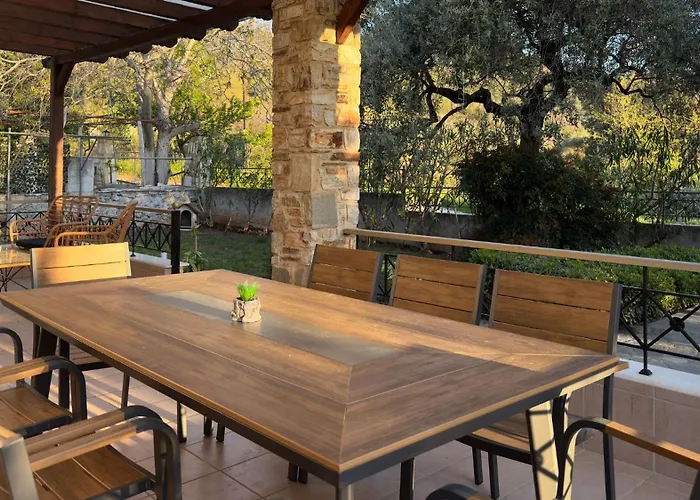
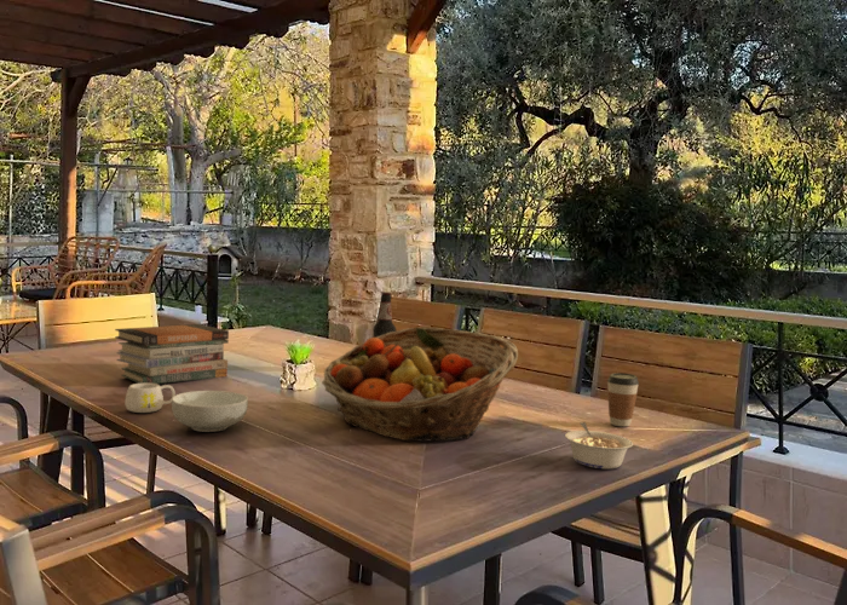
+ book stack [114,323,230,385]
+ mug [123,382,177,414]
+ legume [564,421,634,469]
+ fruit basket [321,325,519,442]
+ cereal bowl [171,390,249,433]
+ bottle [371,290,397,338]
+ coffee cup [606,371,640,427]
